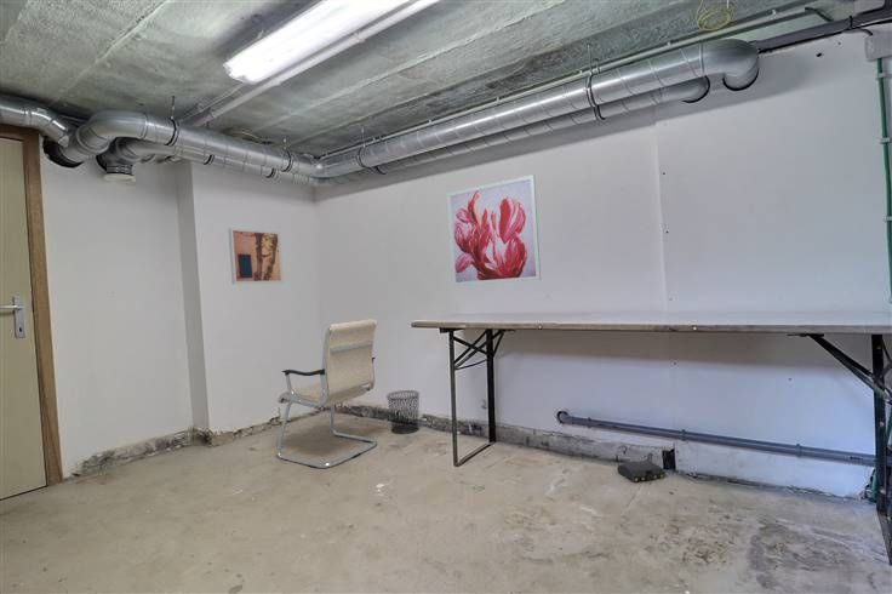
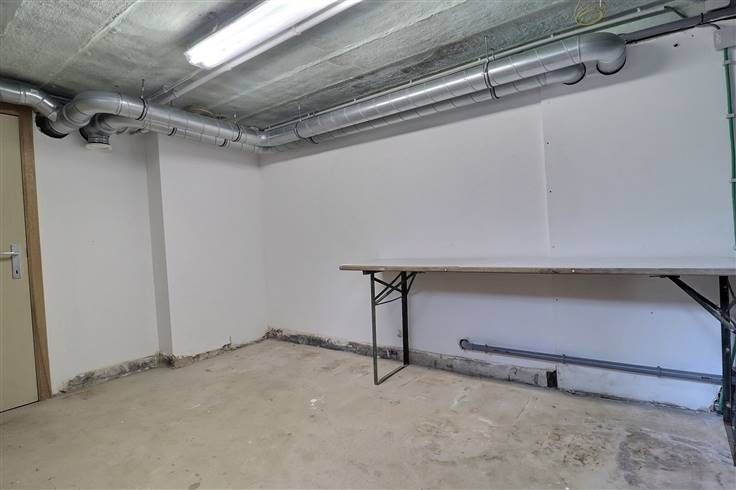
- wall art [227,227,285,285]
- waste bin [385,389,421,435]
- bag [616,459,667,482]
- office chair [275,318,379,469]
- wall art [446,173,542,287]
